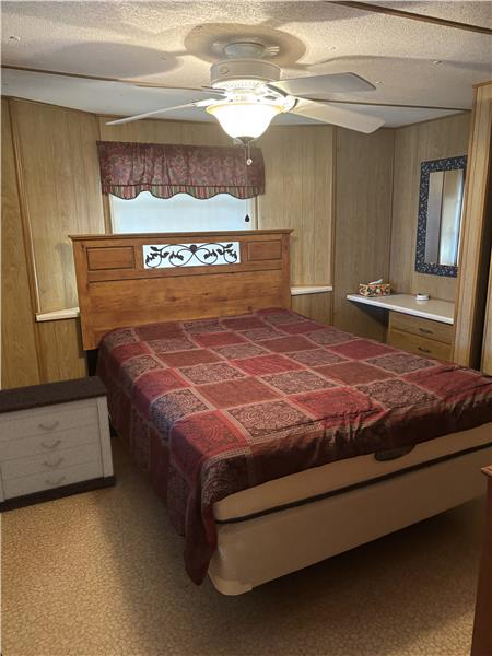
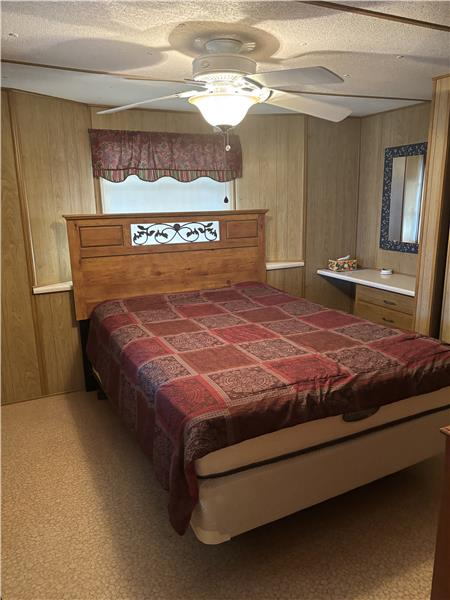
- nightstand [0,375,117,514]
